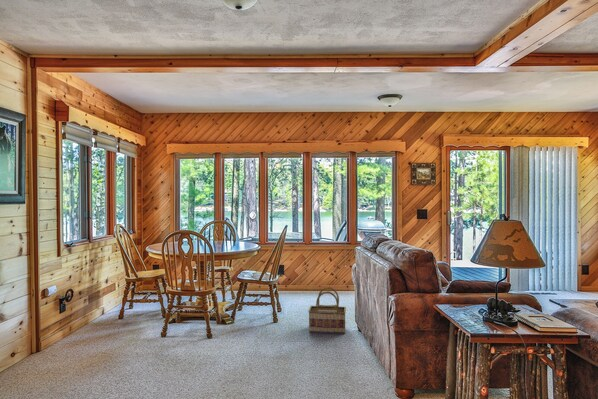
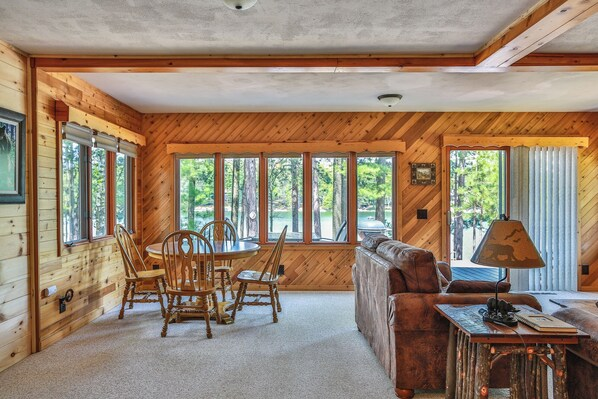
- basket [307,286,347,335]
